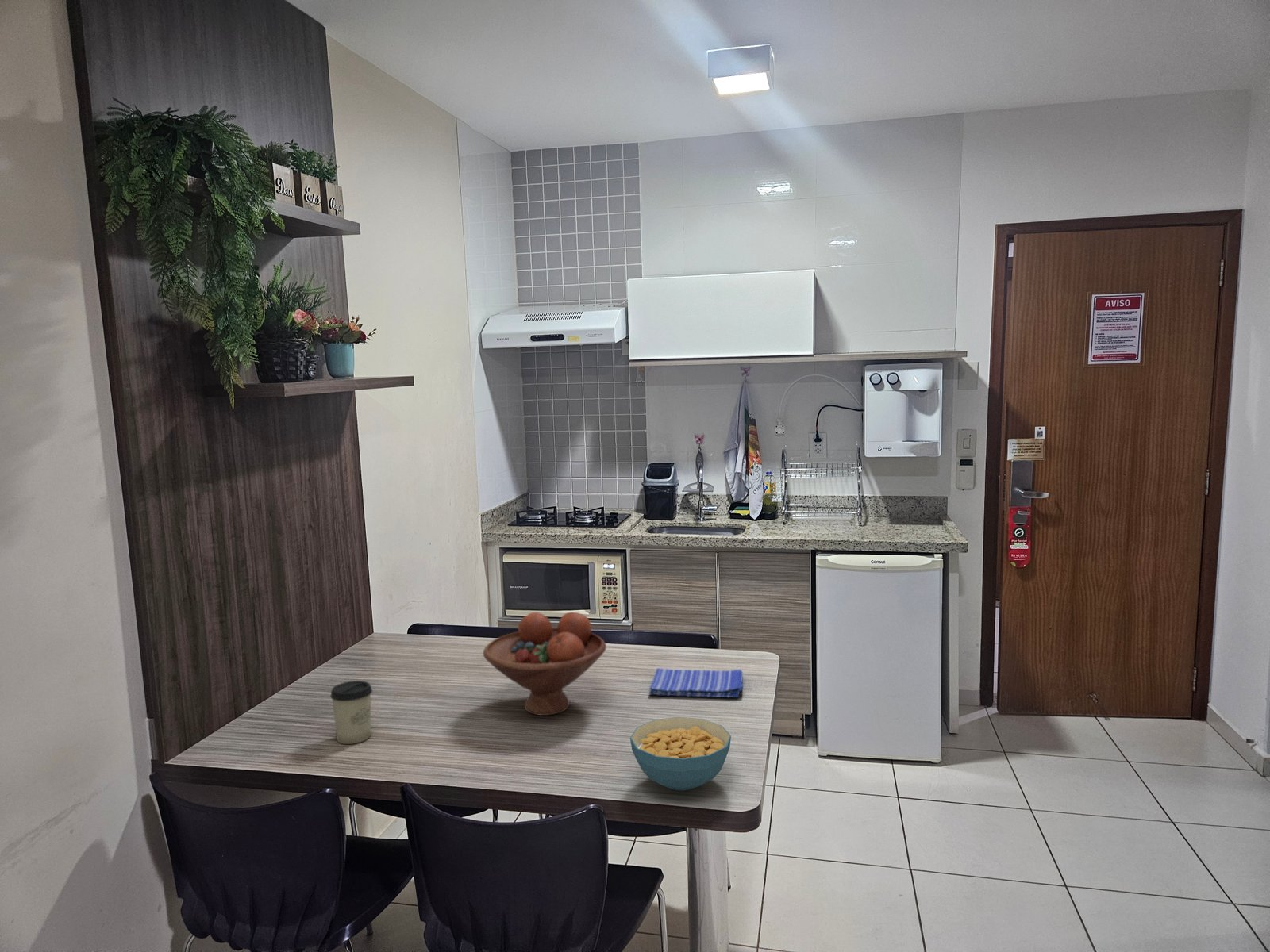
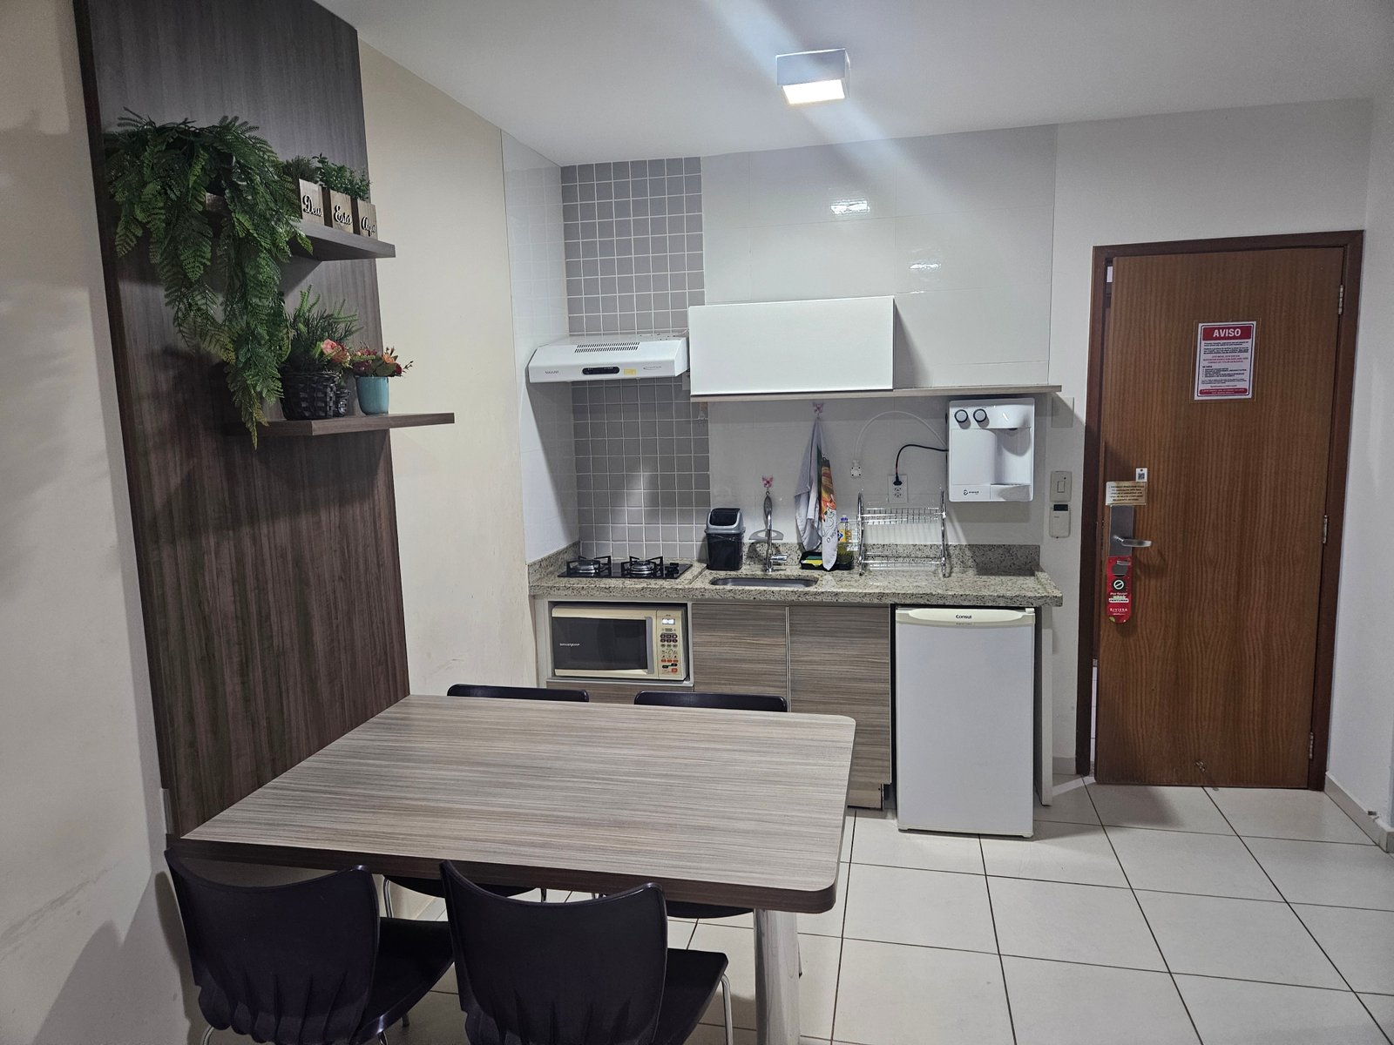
- fruit bowl [483,611,607,716]
- cup [329,680,373,745]
- dish towel [648,667,743,698]
- cereal bowl [629,716,732,792]
